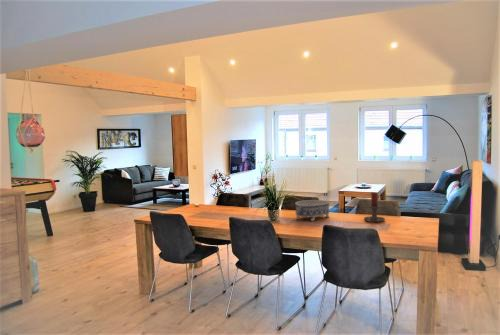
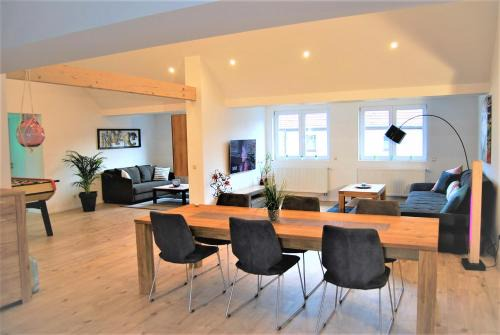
- decorative bowl [294,199,331,222]
- candle holder [363,192,386,223]
